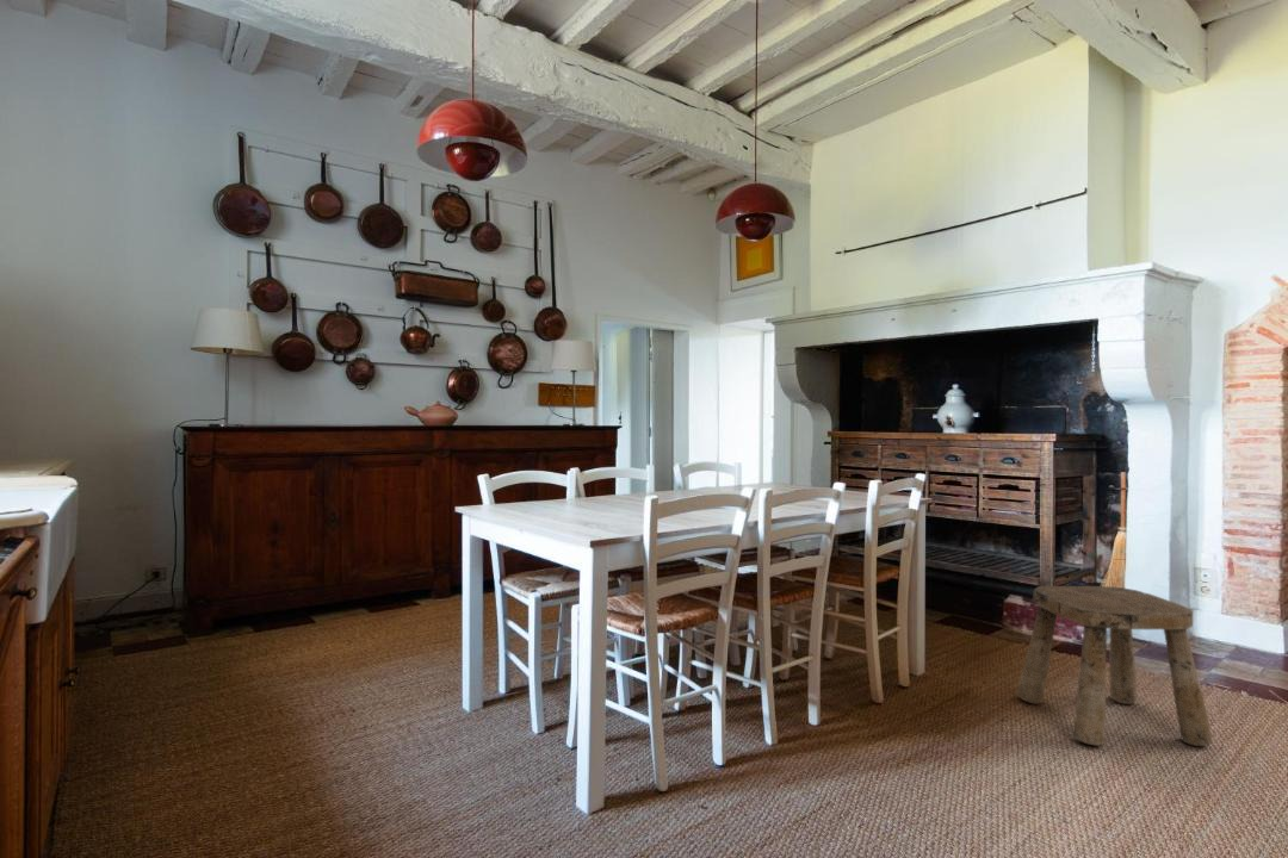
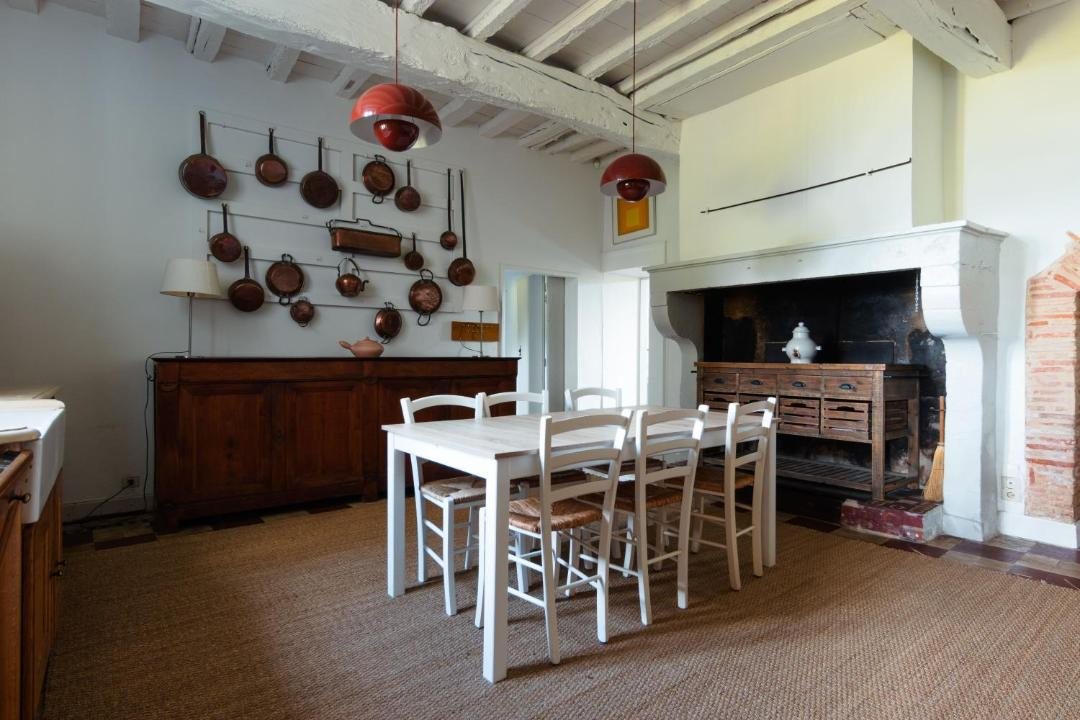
- stool [1016,585,1214,747]
